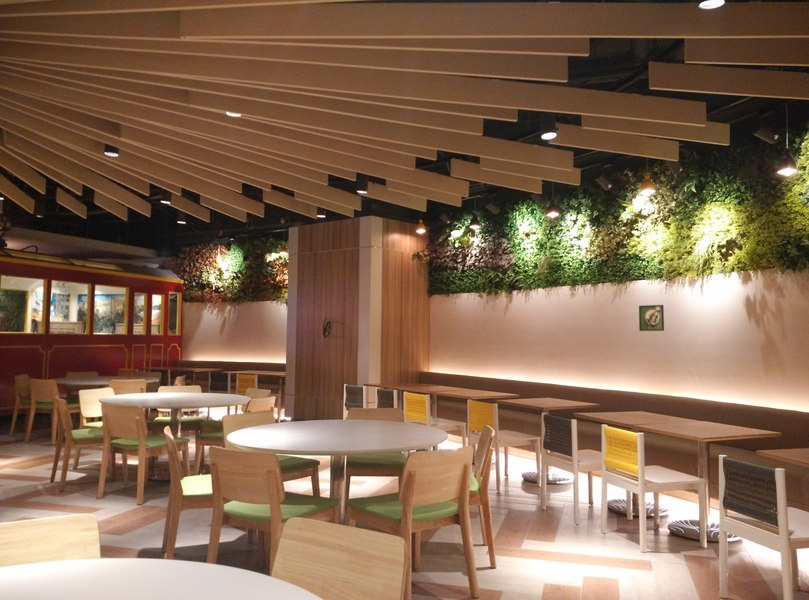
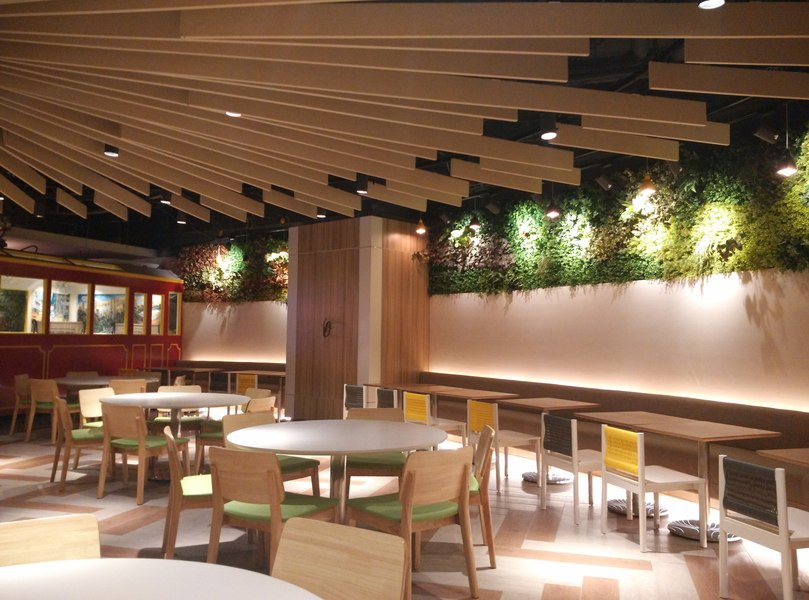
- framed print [638,304,665,332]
